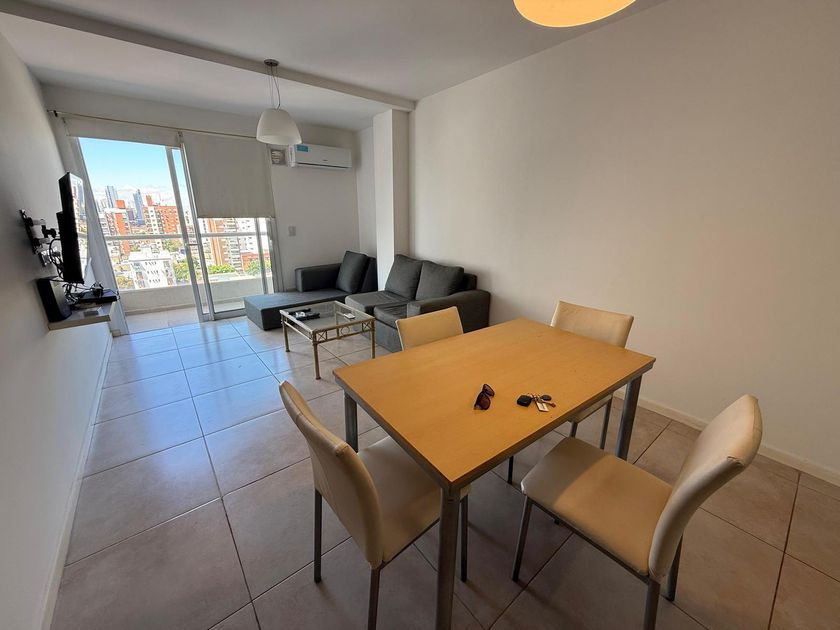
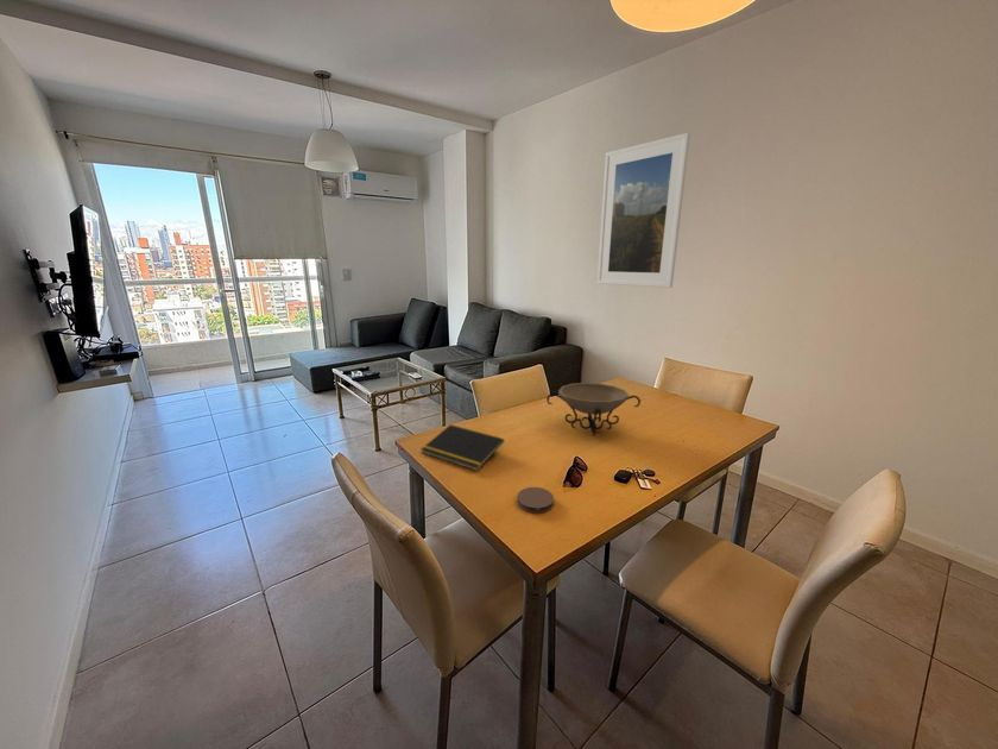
+ coaster [516,486,555,514]
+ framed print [596,132,691,289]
+ decorative bowl [545,382,642,438]
+ notepad [421,423,505,472]
